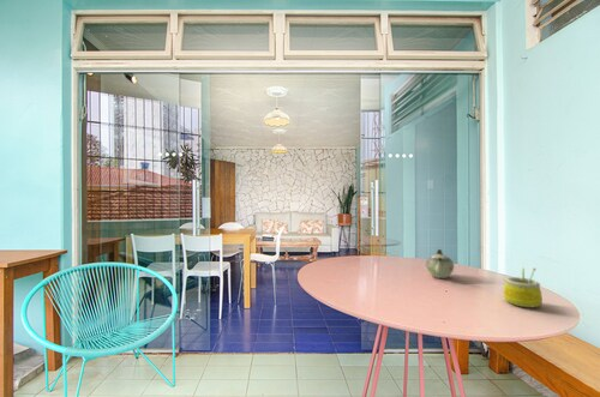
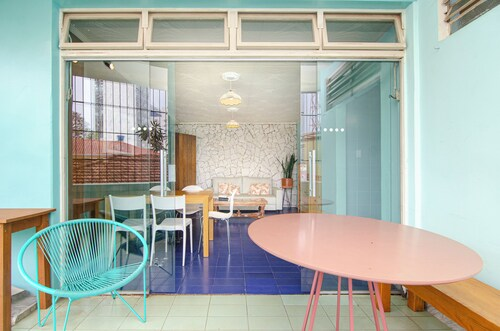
- teapot [425,248,455,279]
- mug [503,266,544,308]
